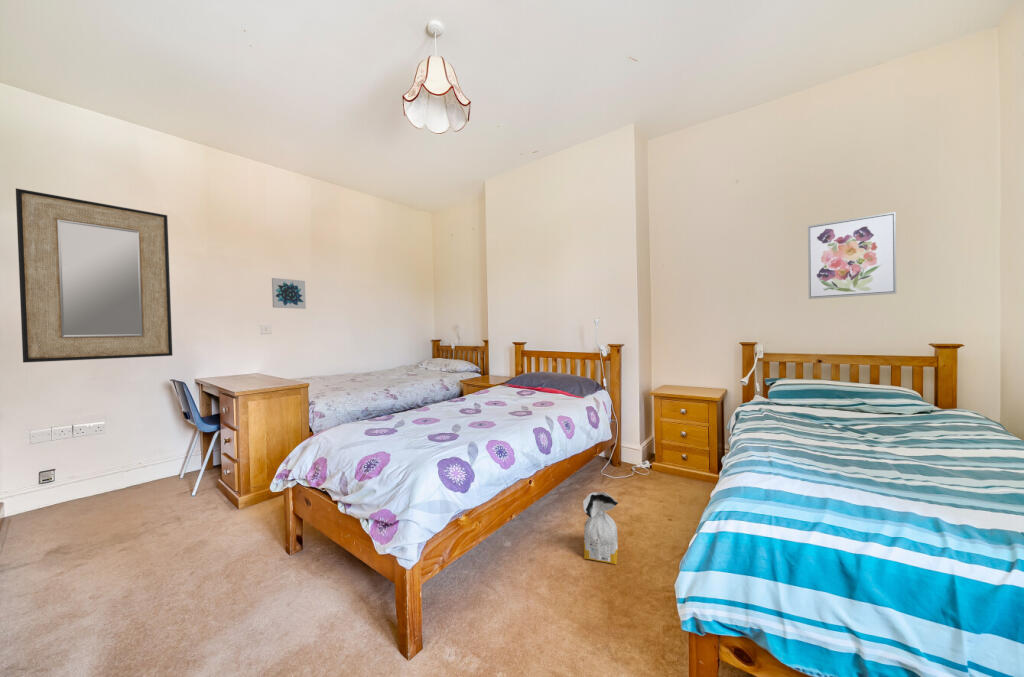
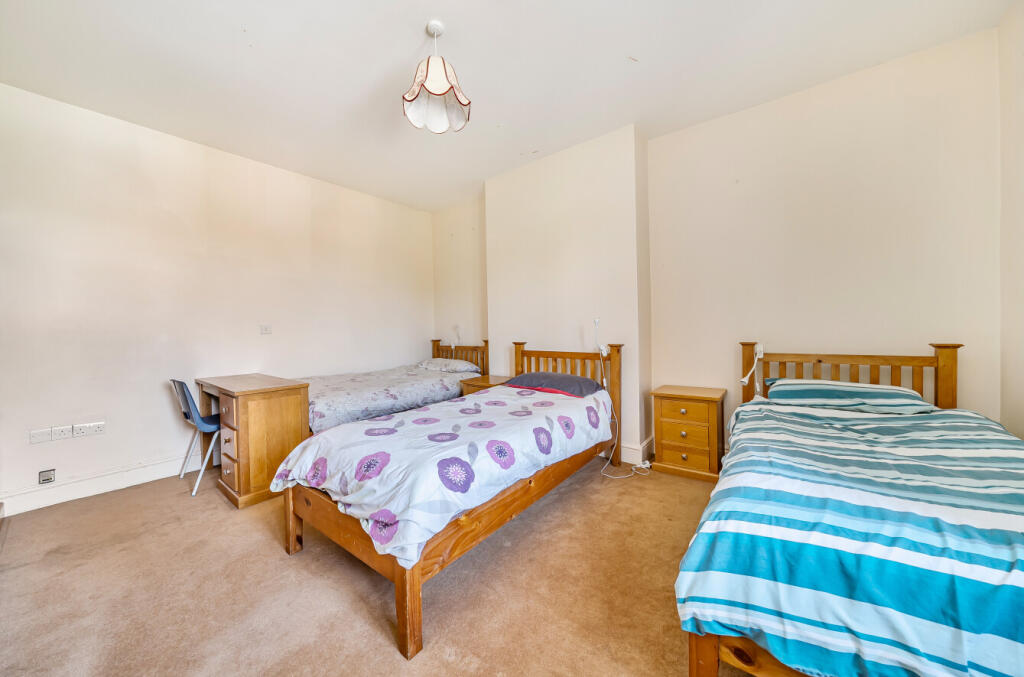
- home mirror [15,187,173,364]
- wall art [807,211,897,300]
- wall art [271,277,307,310]
- bag [582,491,619,565]
